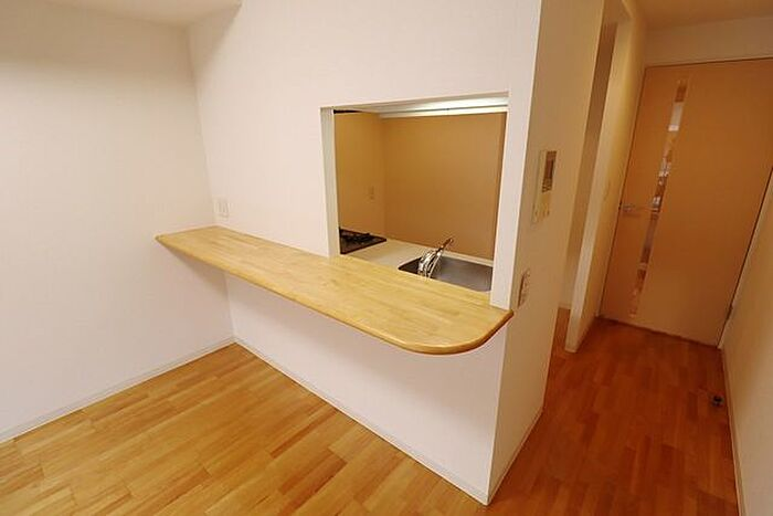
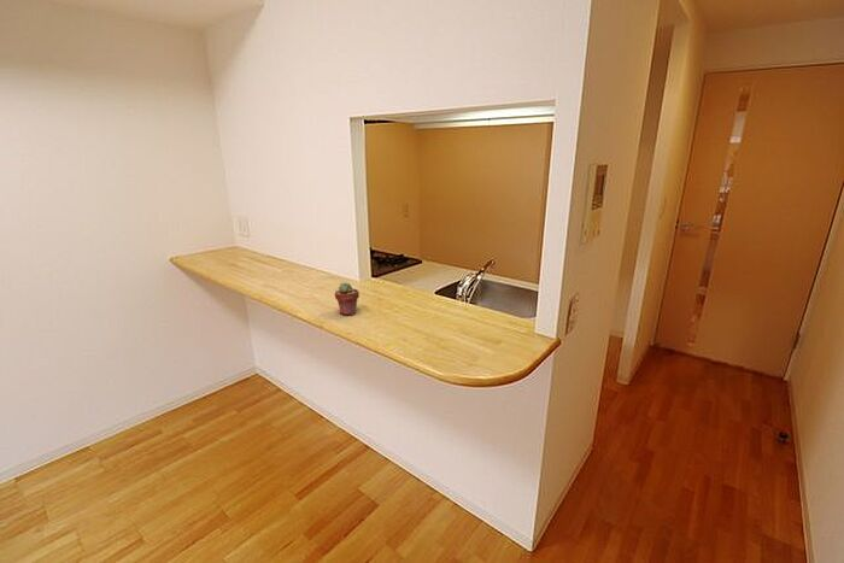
+ potted succulent [334,281,361,316]
